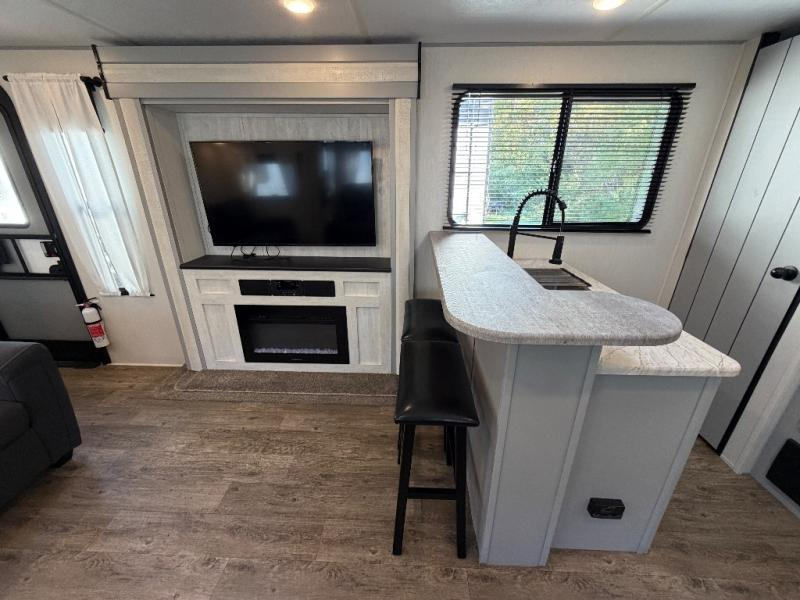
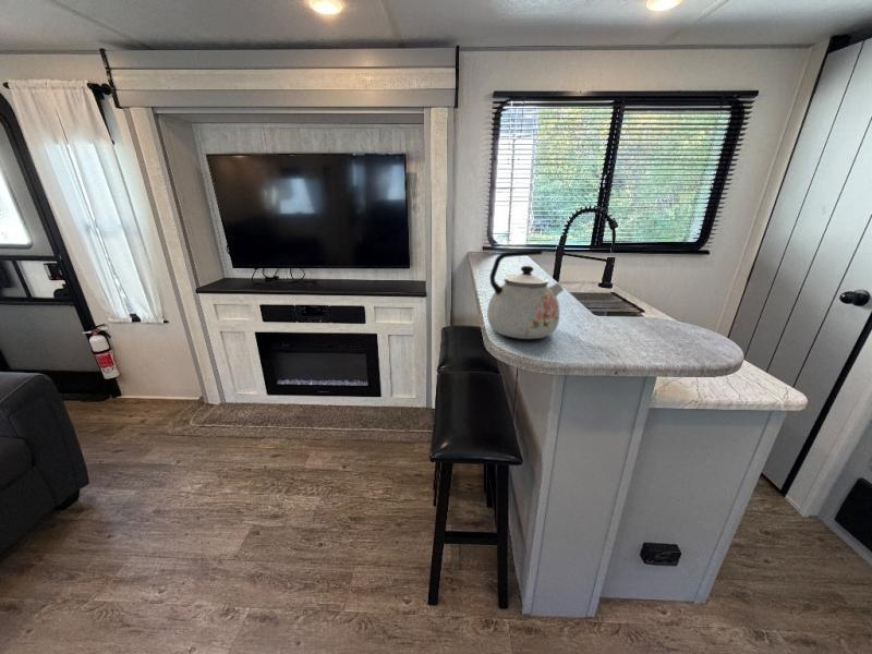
+ kettle [486,249,565,340]
